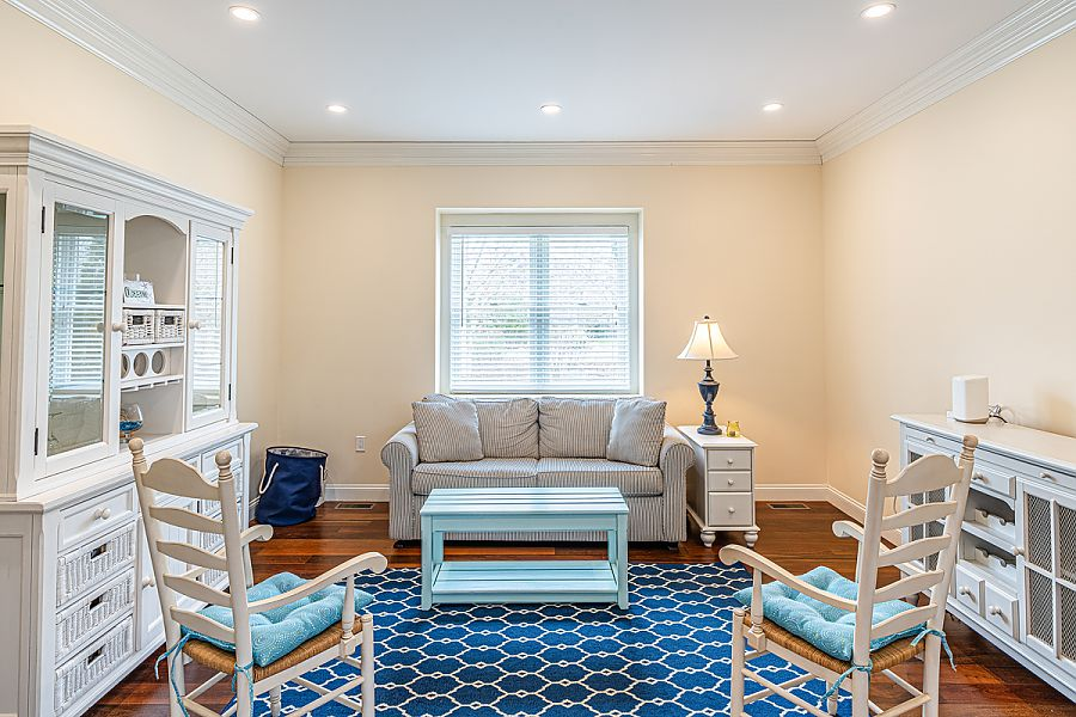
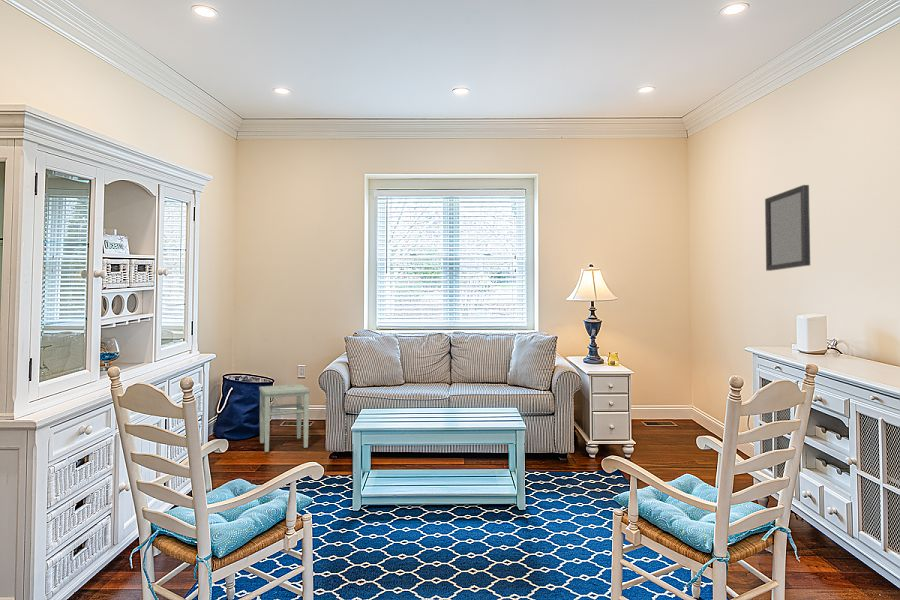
+ home mirror [764,184,811,272]
+ stool [258,383,311,453]
